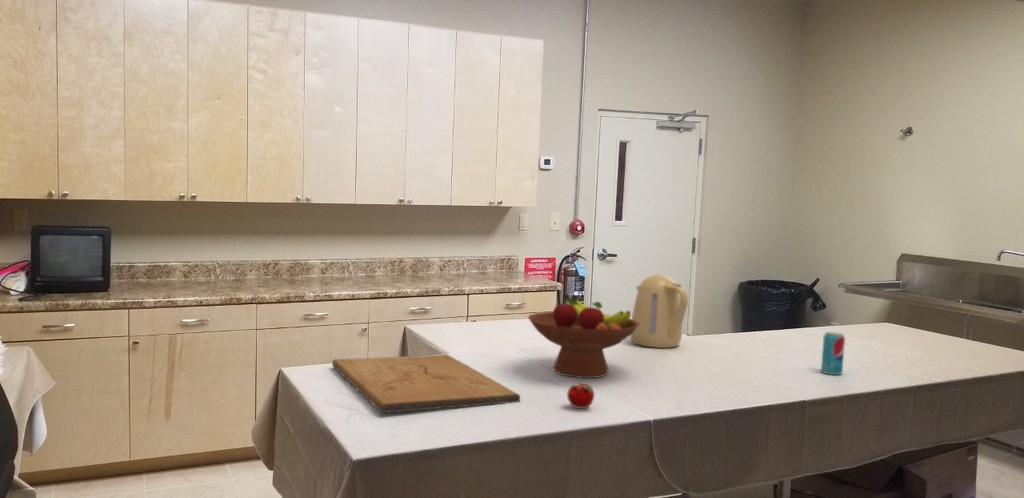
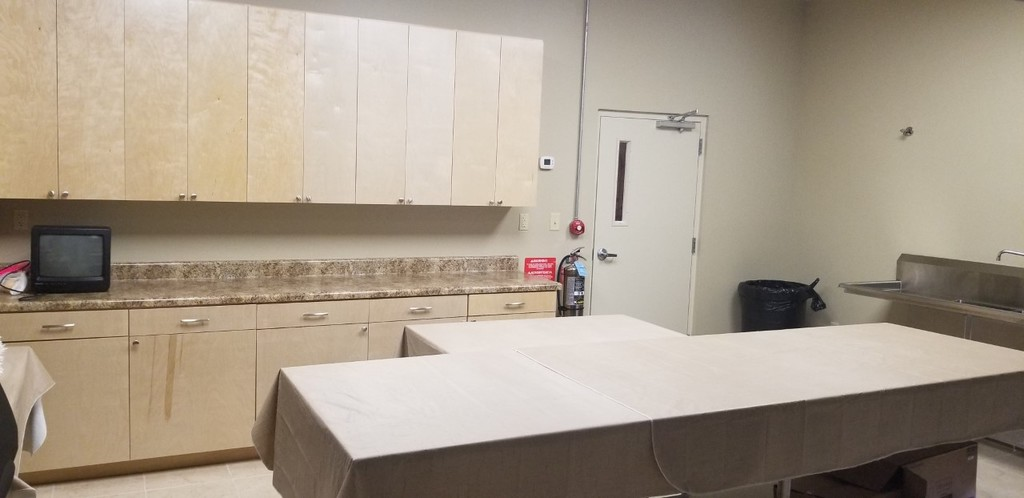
- cutting board [331,353,521,414]
- fruit bowl [527,293,640,379]
- apple [566,382,596,409]
- beverage can [820,331,846,376]
- kettle [630,273,689,349]
